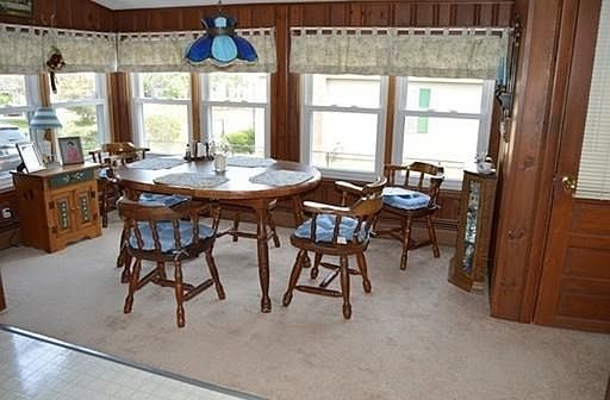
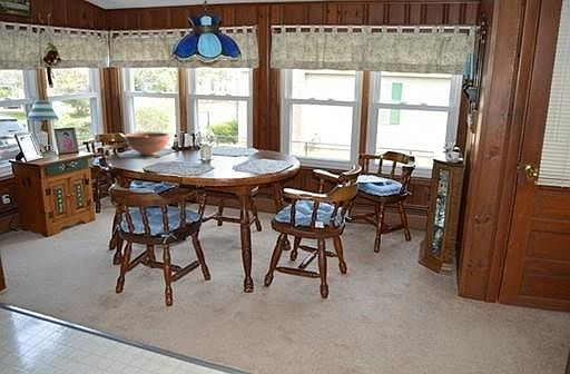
+ fruit bowl [124,131,171,157]
